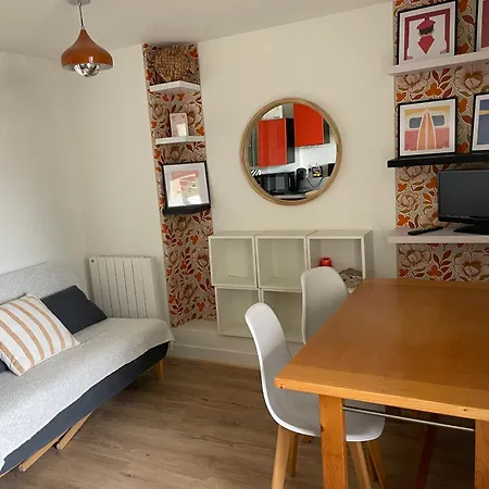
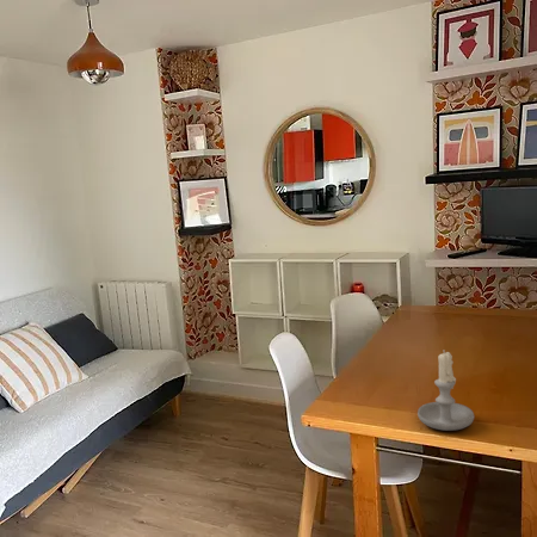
+ candle [416,348,475,432]
